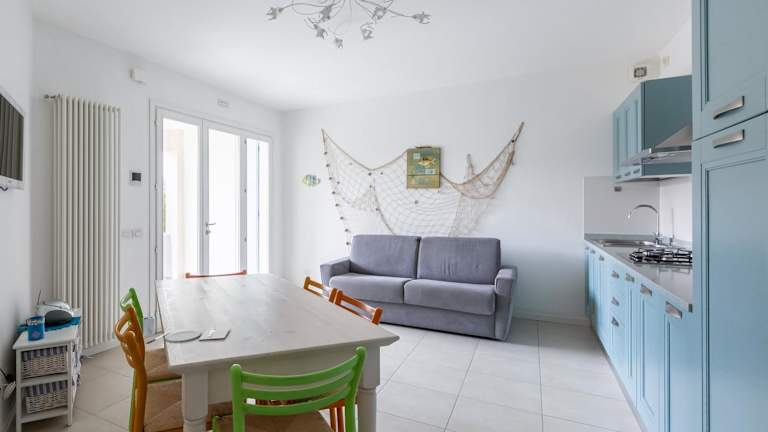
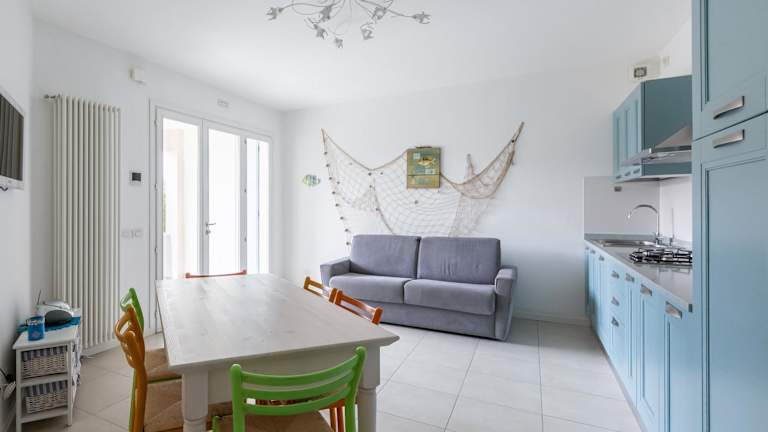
- placemat [142,316,231,345]
